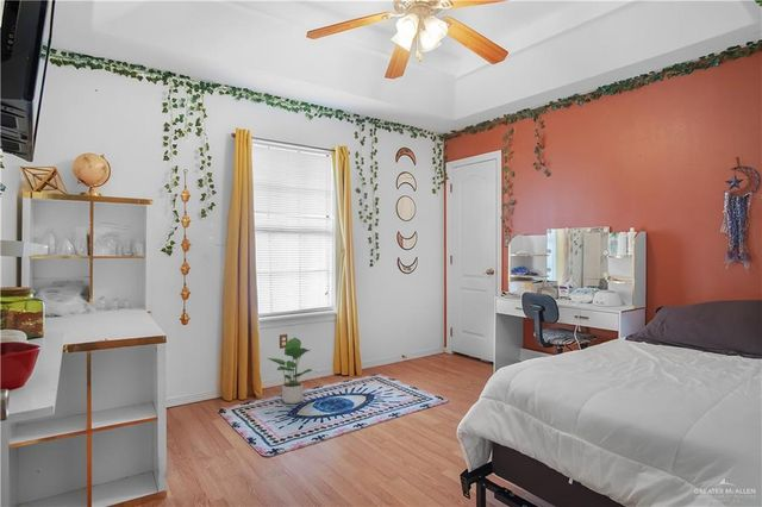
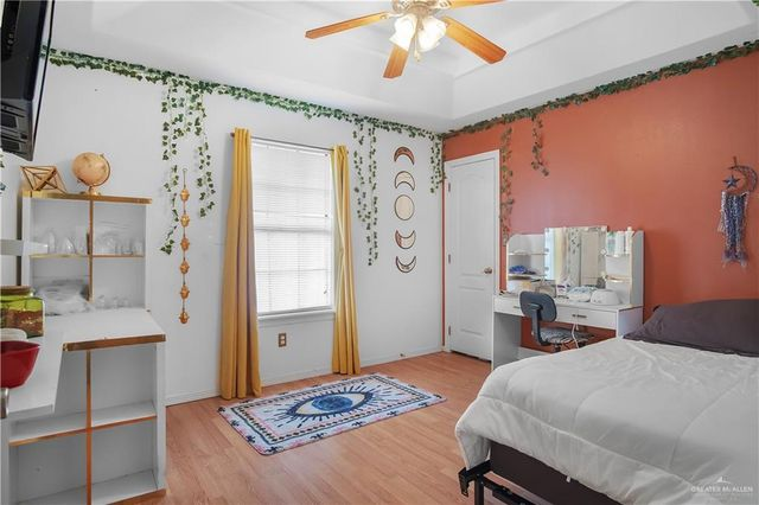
- potted plant [267,337,313,405]
